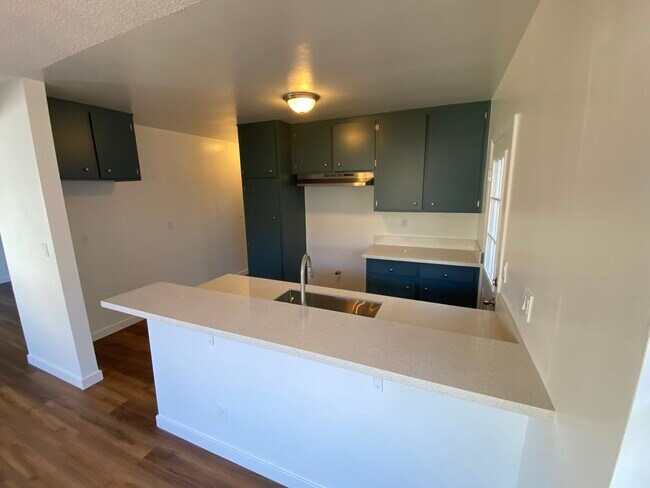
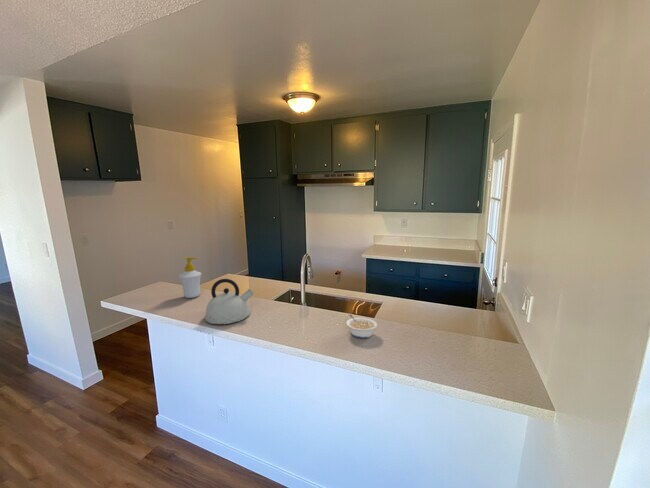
+ kettle [204,278,255,325]
+ soap bottle [178,256,202,299]
+ legume [345,313,378,339]
